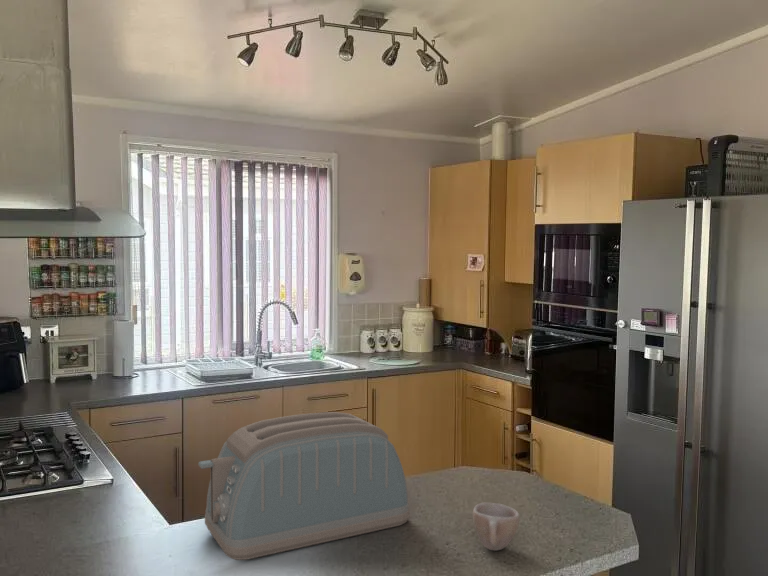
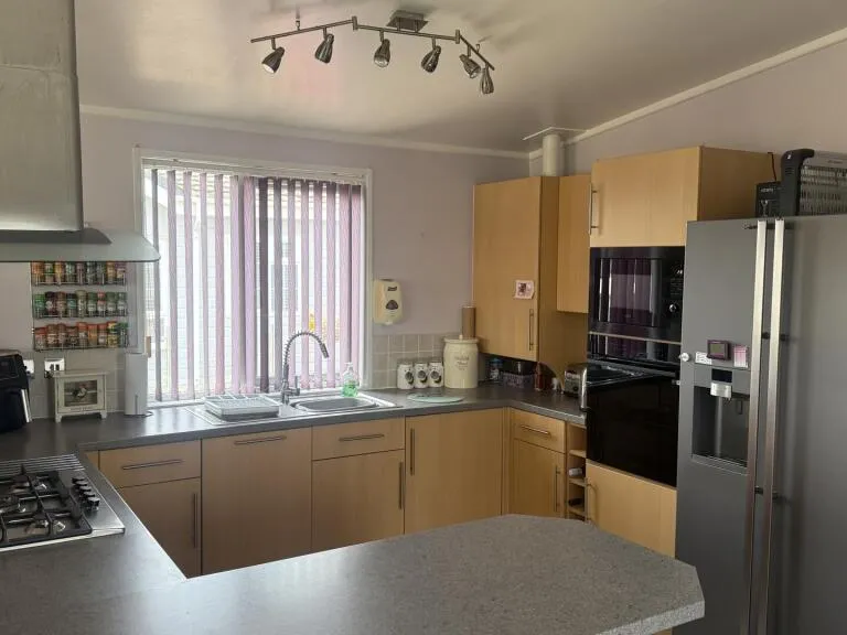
- cup [472,502,520,552]
- toaster [197,411,410,561]
